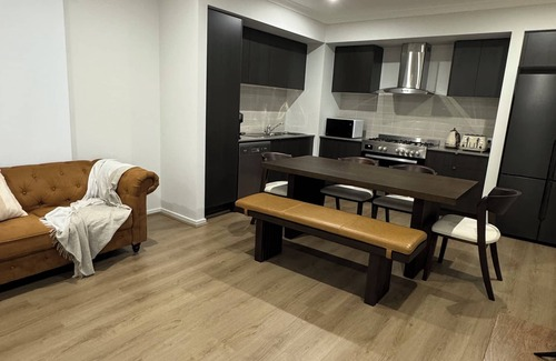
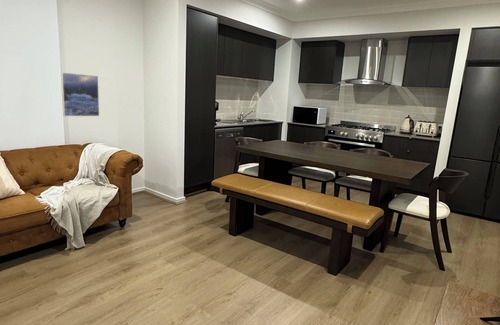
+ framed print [60,71,100,117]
